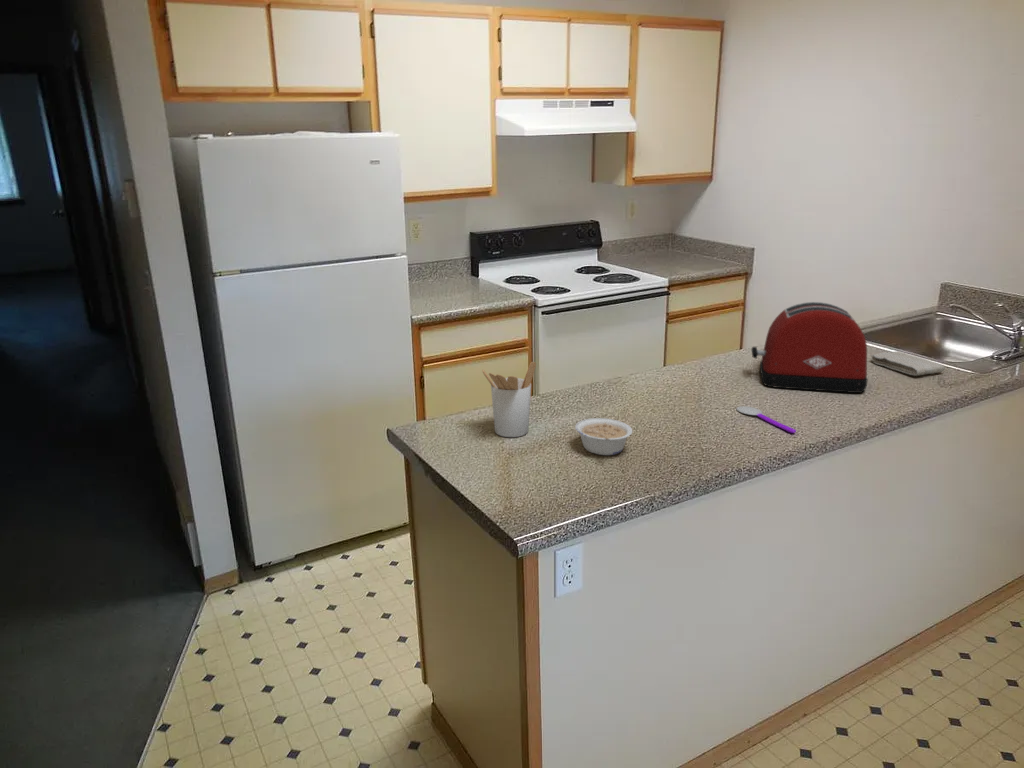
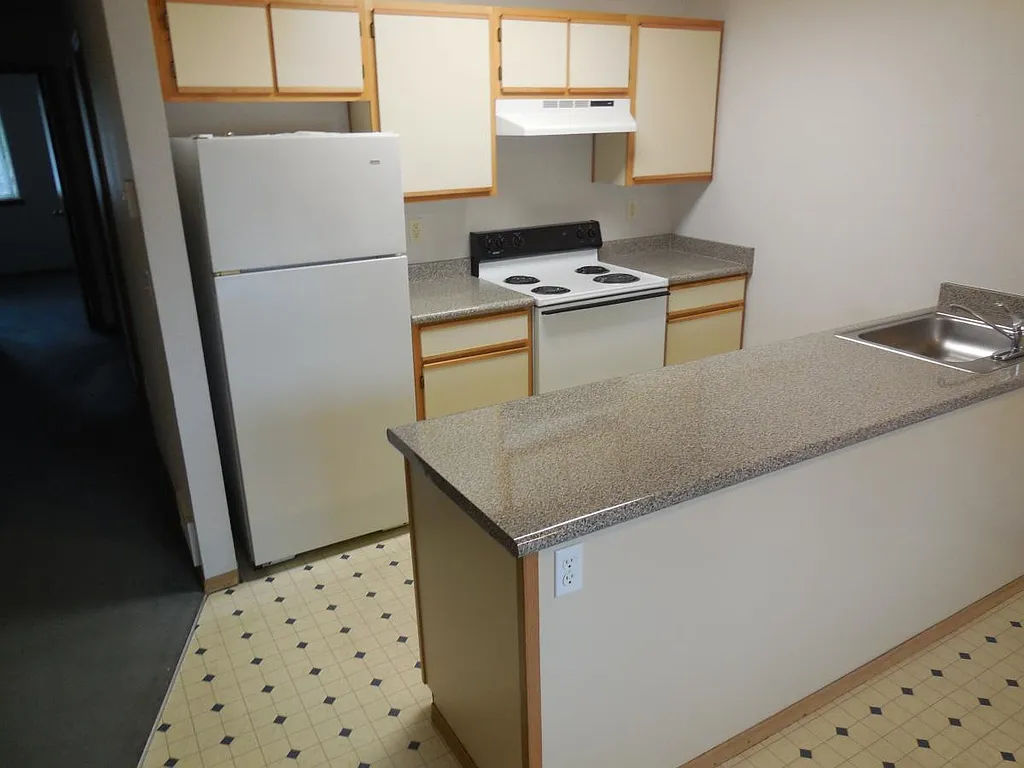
- spoon [735,405,797,434]
- legume [574,417,634,456]
- utensil holder [481,361,537,438]
- toaster [750,301,868,394]
- washcloth [869,350,946,377]
